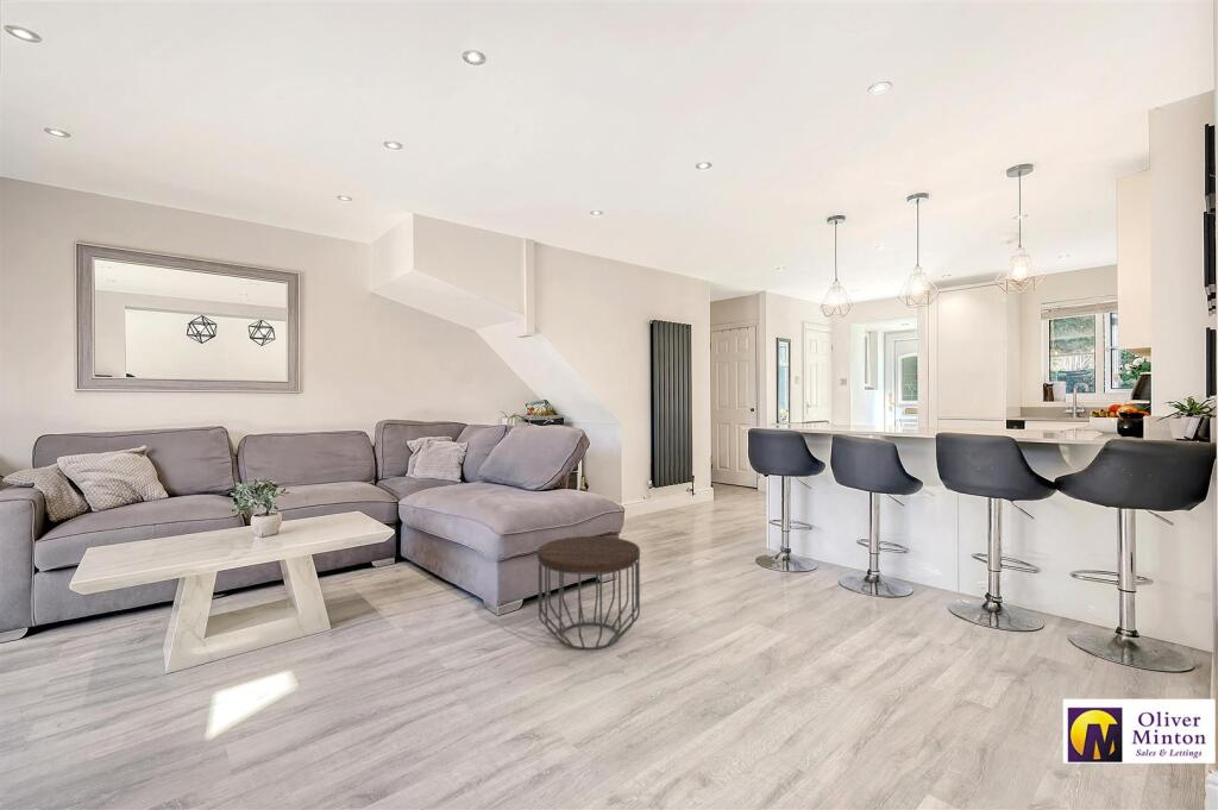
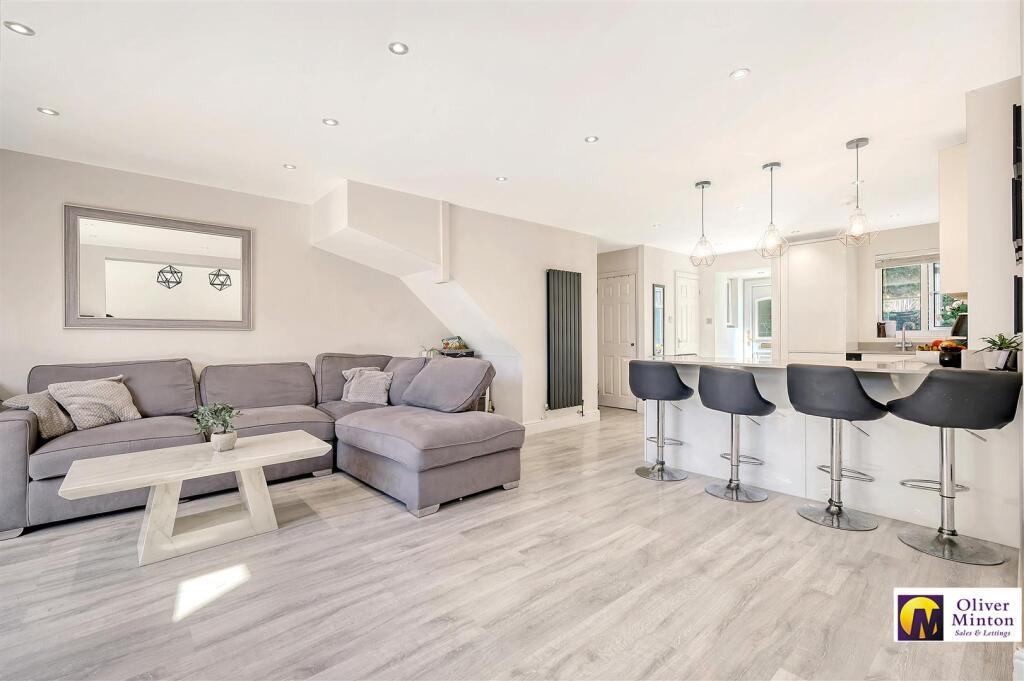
- side table [536,535,641,651]
